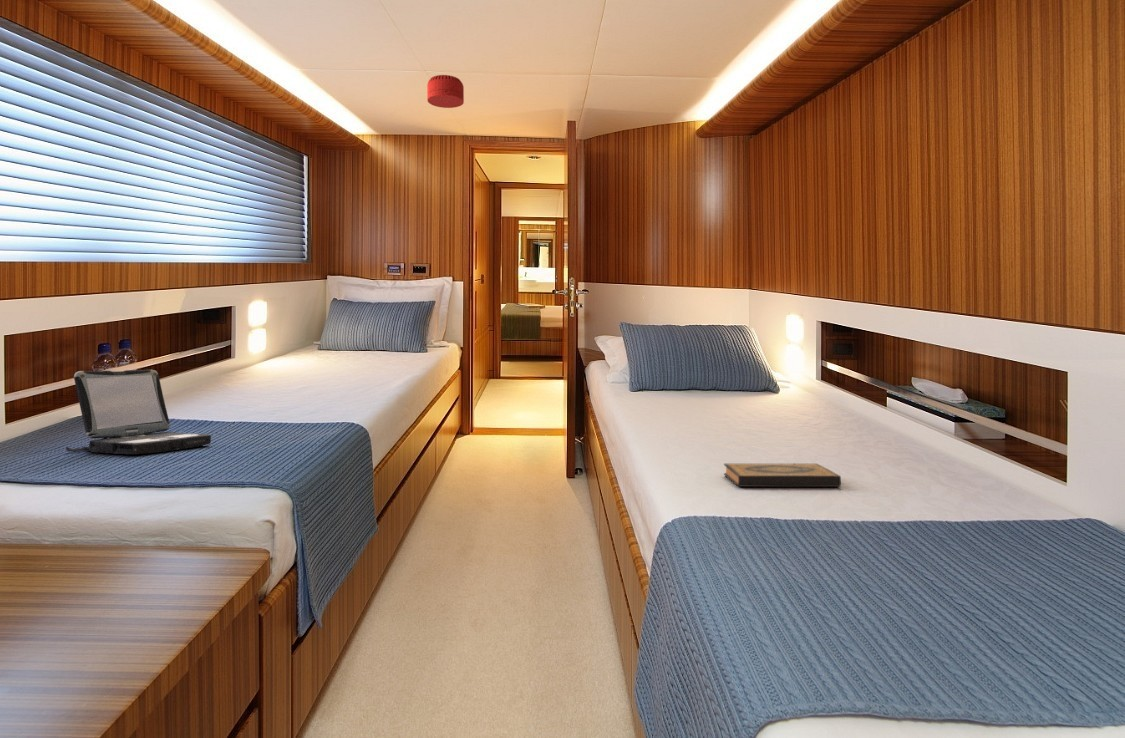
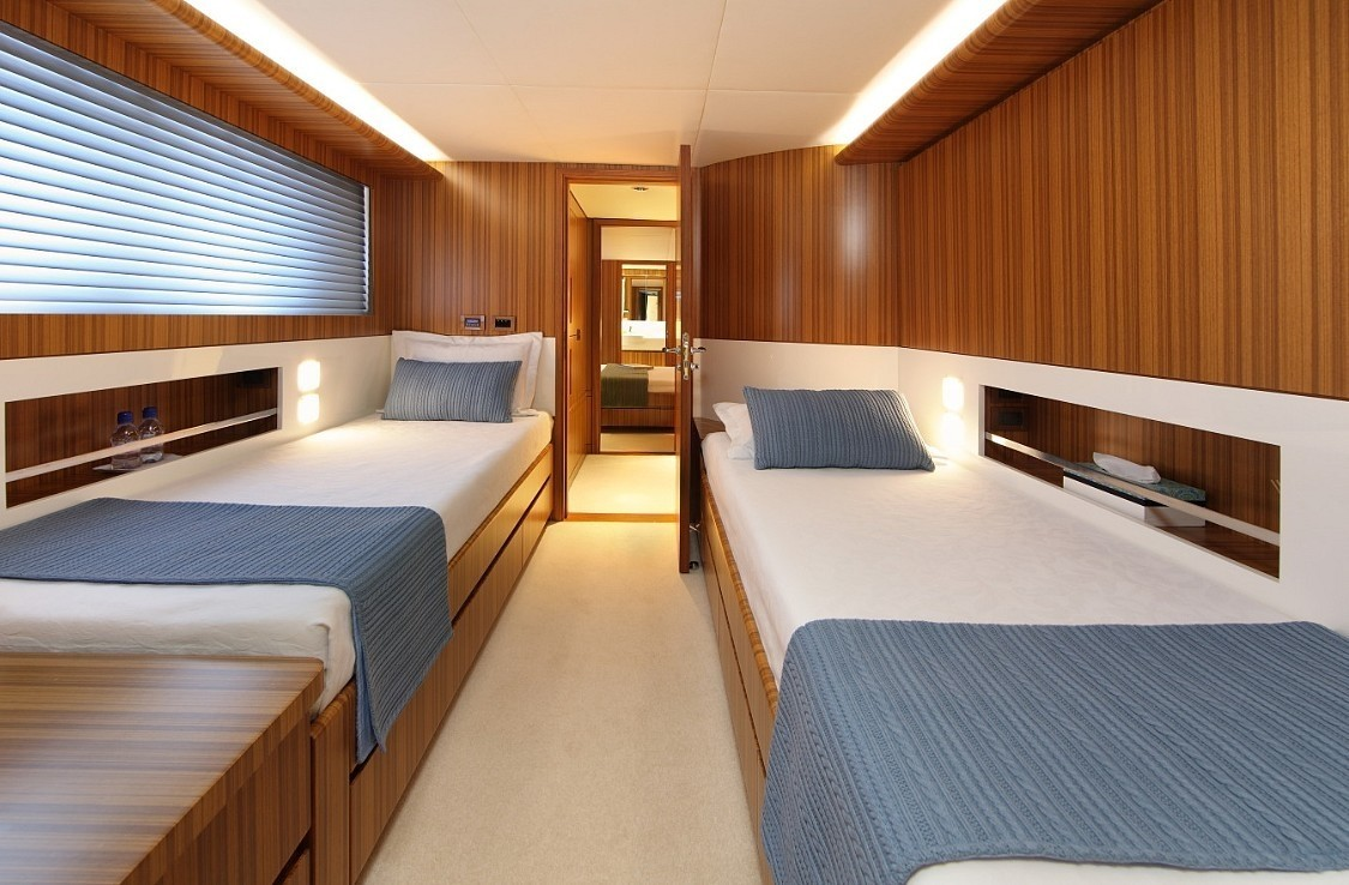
- smoke detector [426,74,465,109]
- laptop [65,369,212,455]
- hardback book [723,463,842,488]
